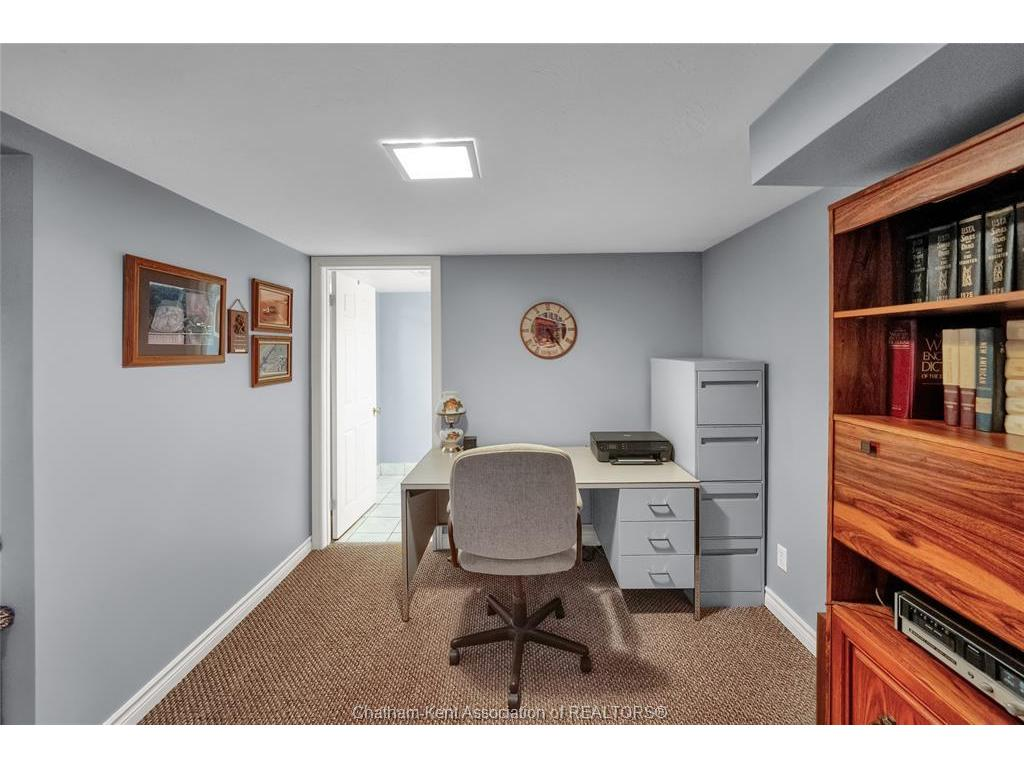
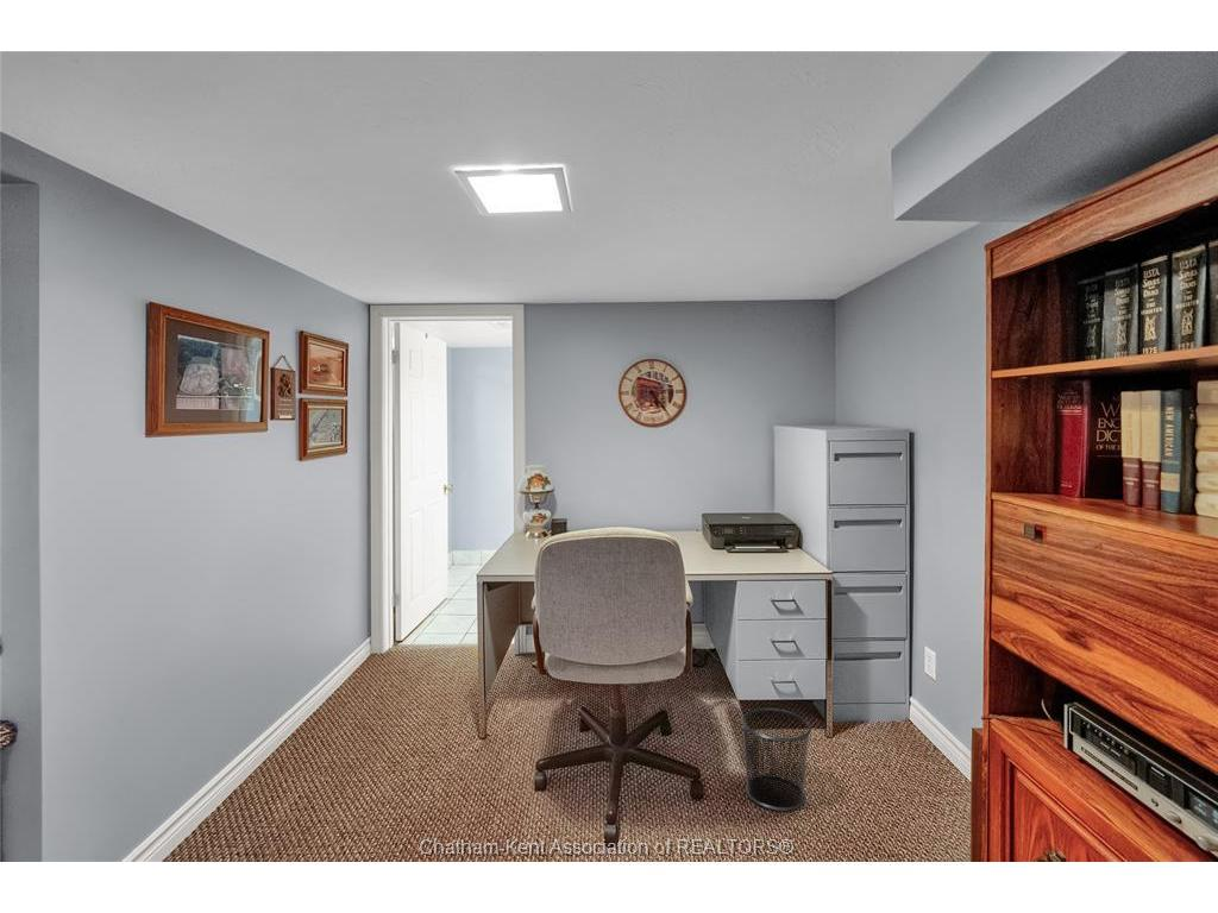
+ waste bin [740,707,812,812]
